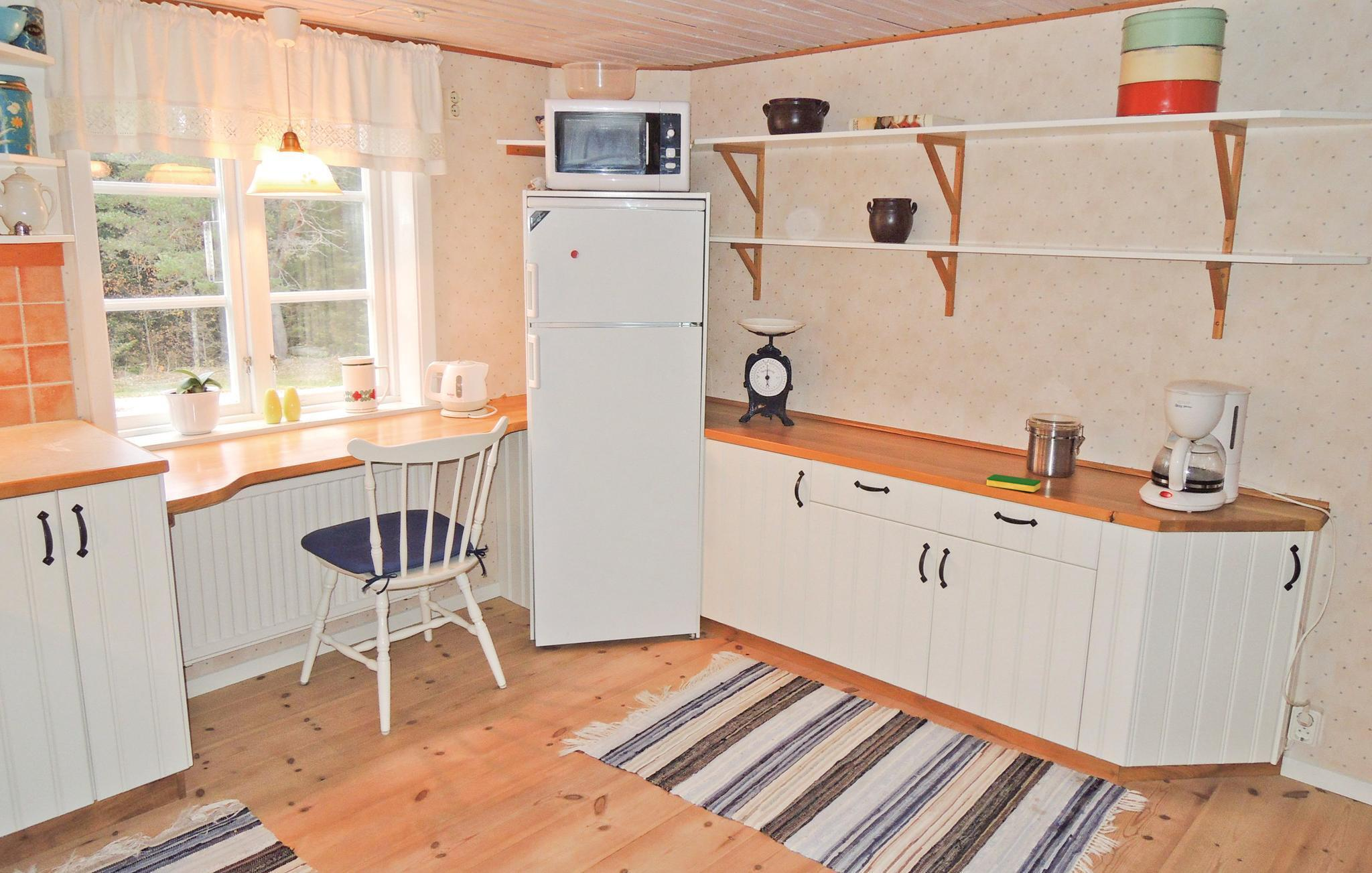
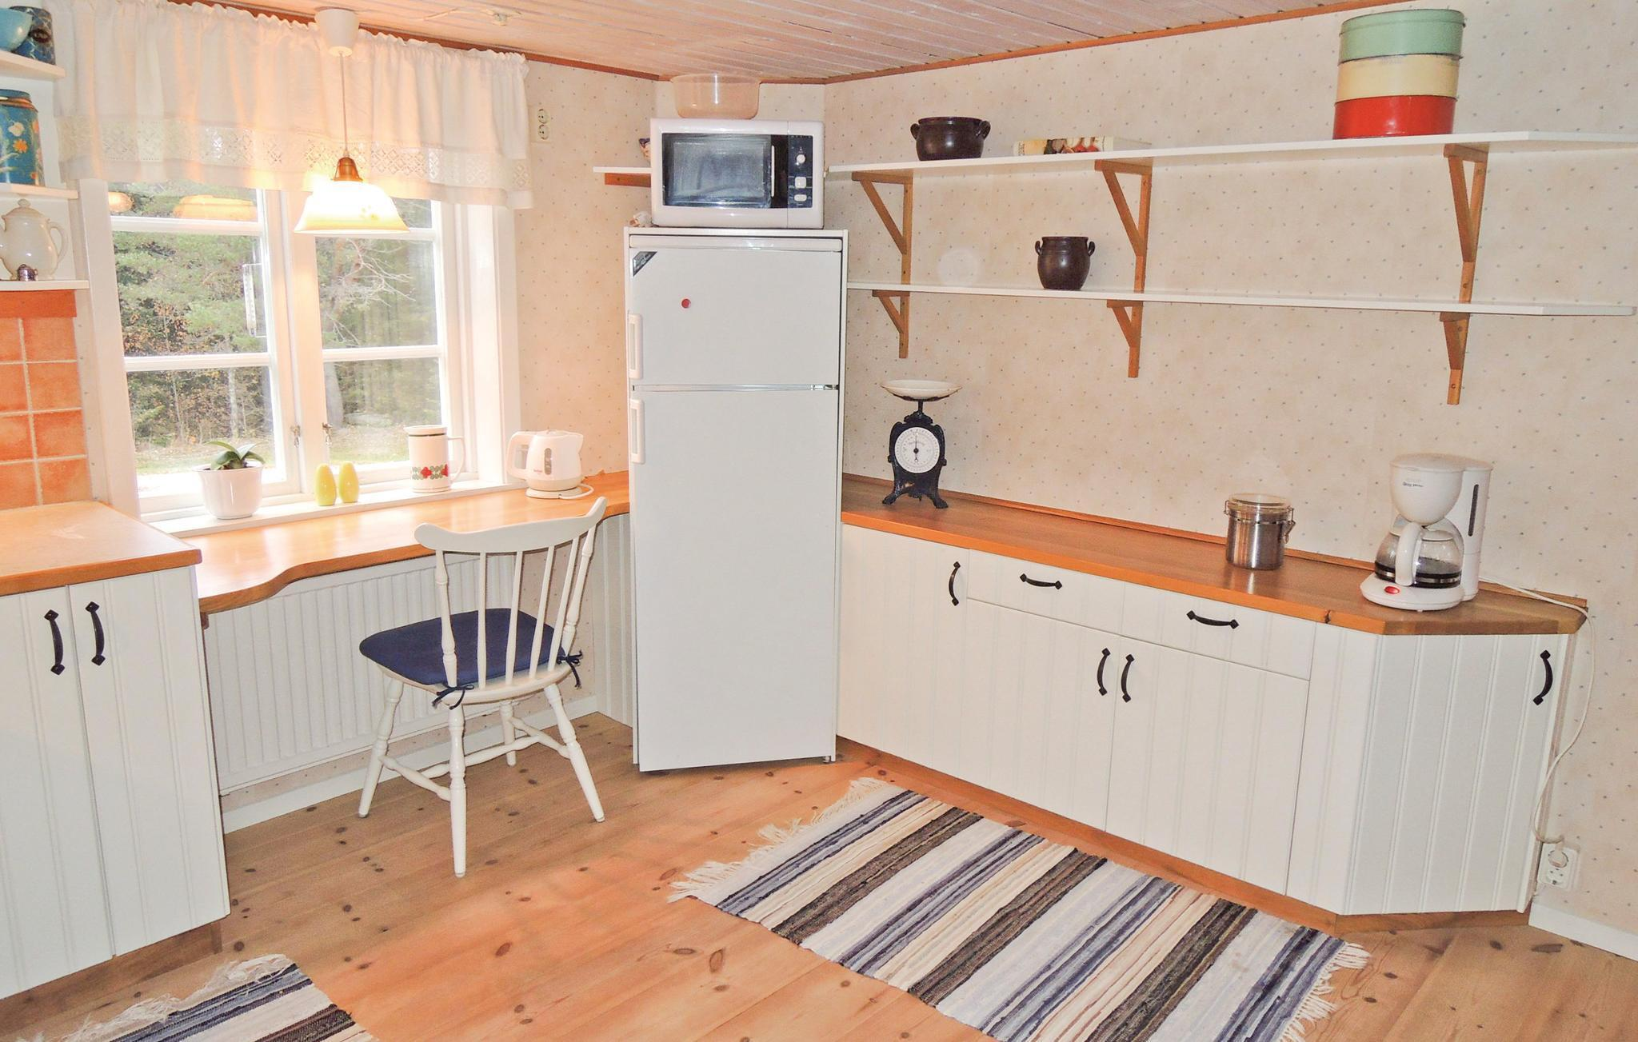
- dish sponge [986,474,1042,492]
